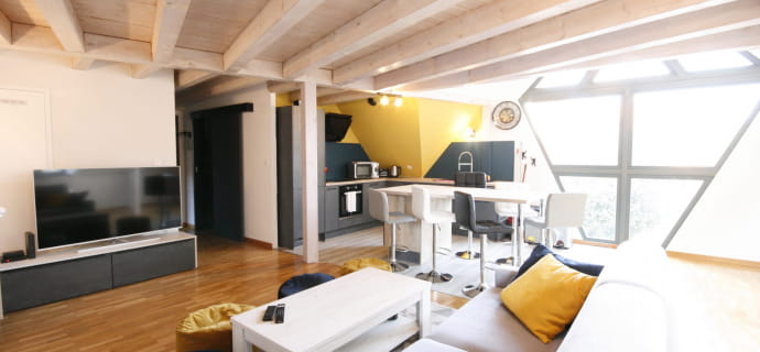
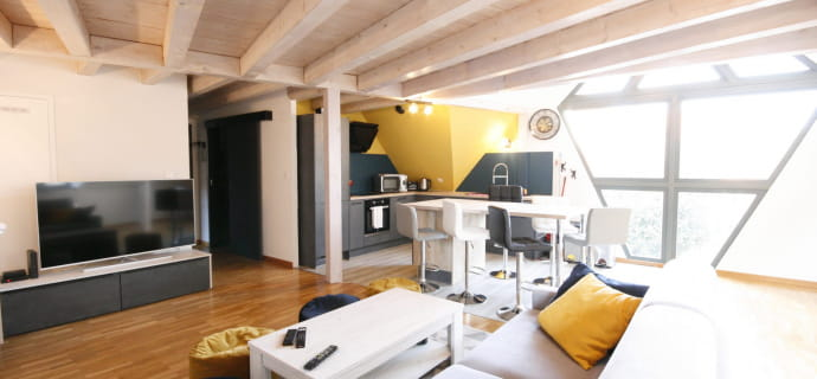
+ remote control [302,343,339,372]
